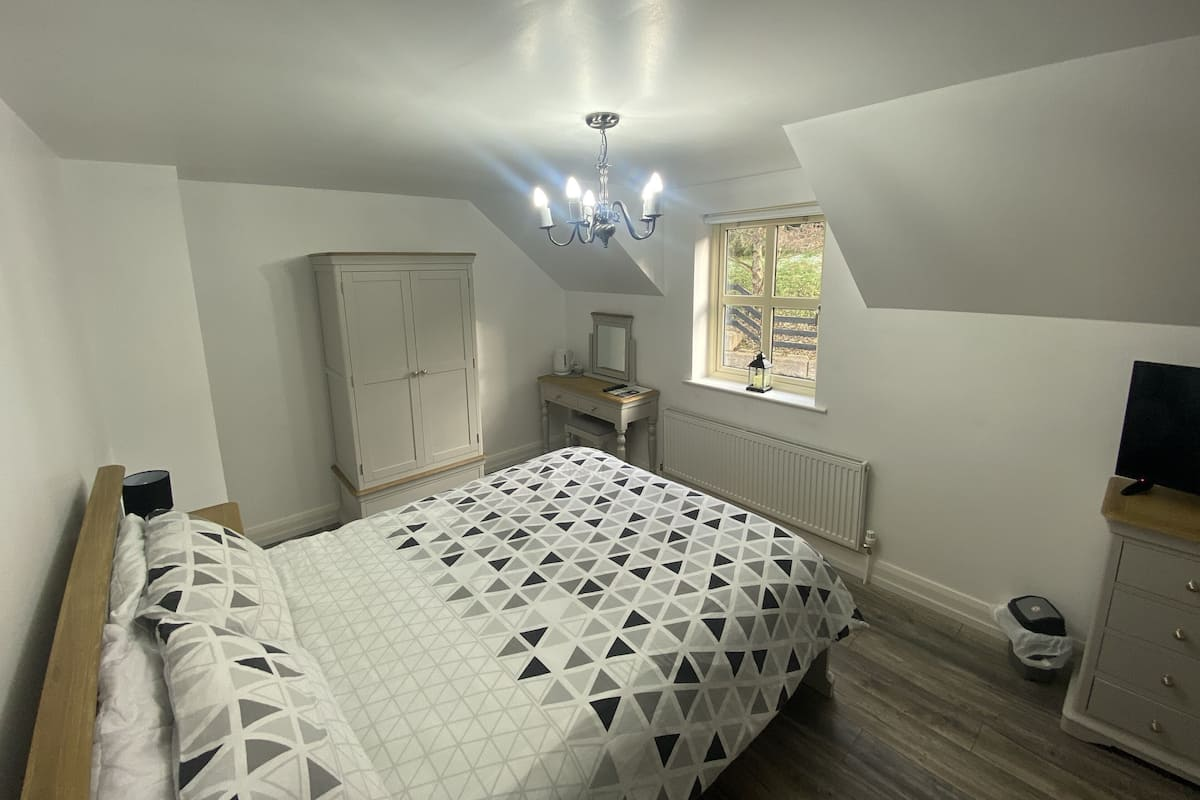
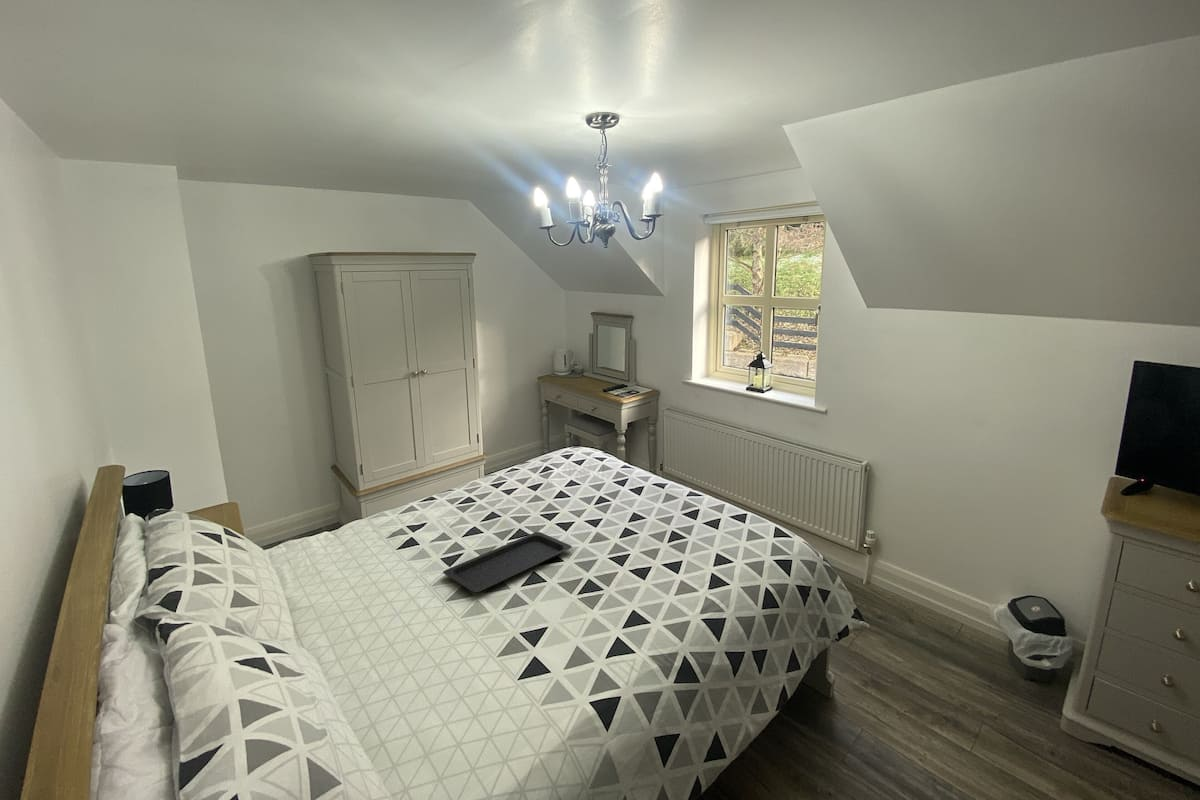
+ serving tray [442,531,573,593]
